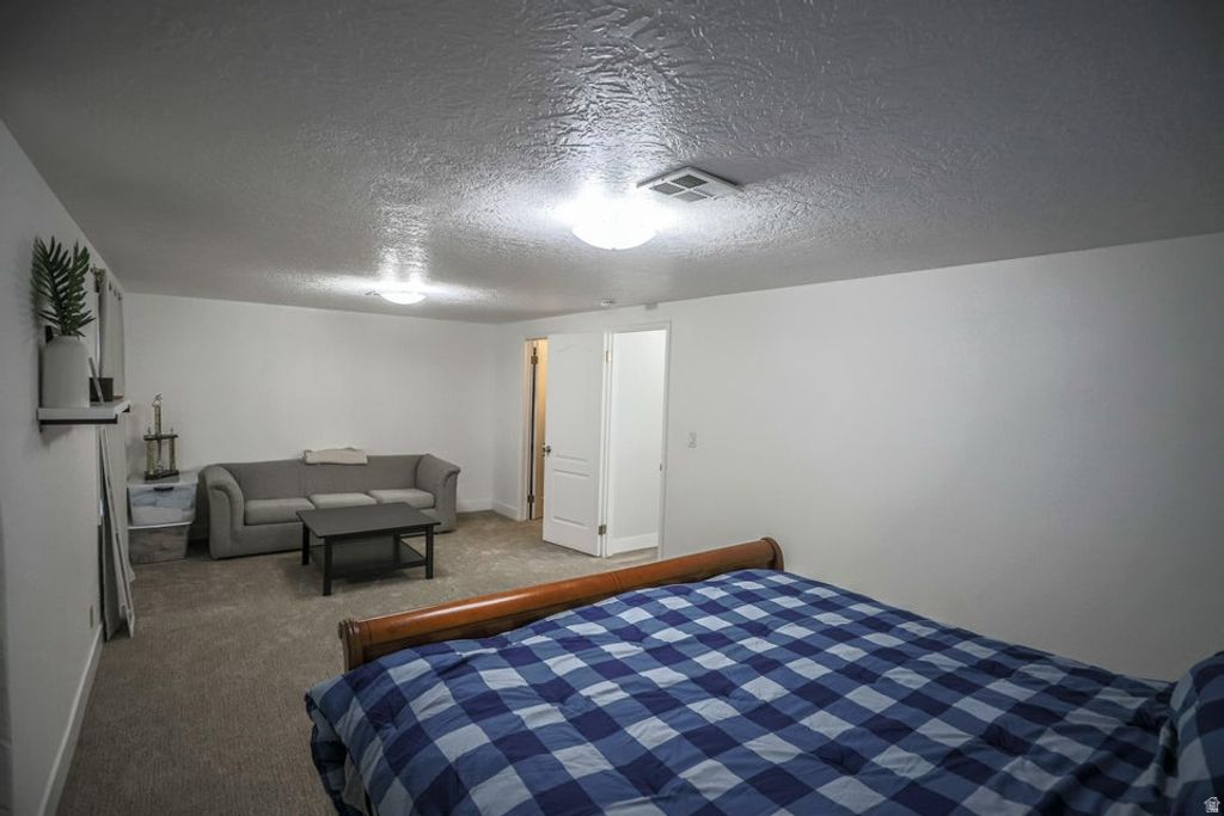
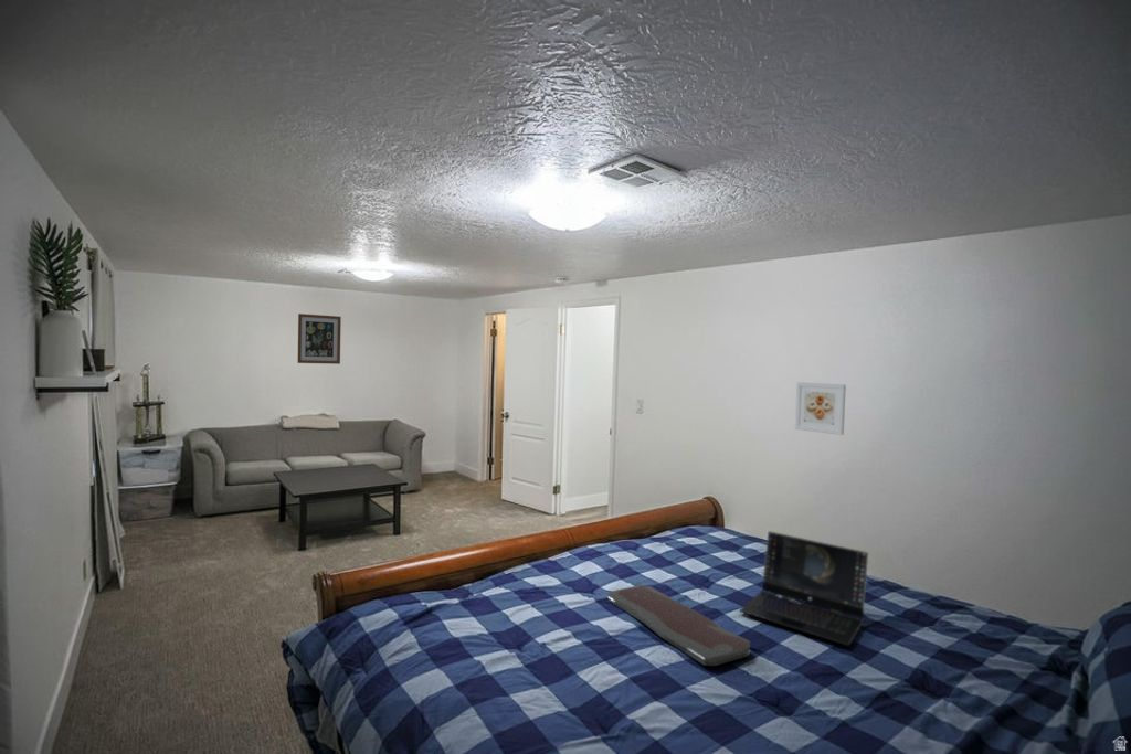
+ laptop [739,530,869,647]
+ serving tray [607,584,751,667]
+ wall art [297,312,342,365]
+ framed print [794,381,847,436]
